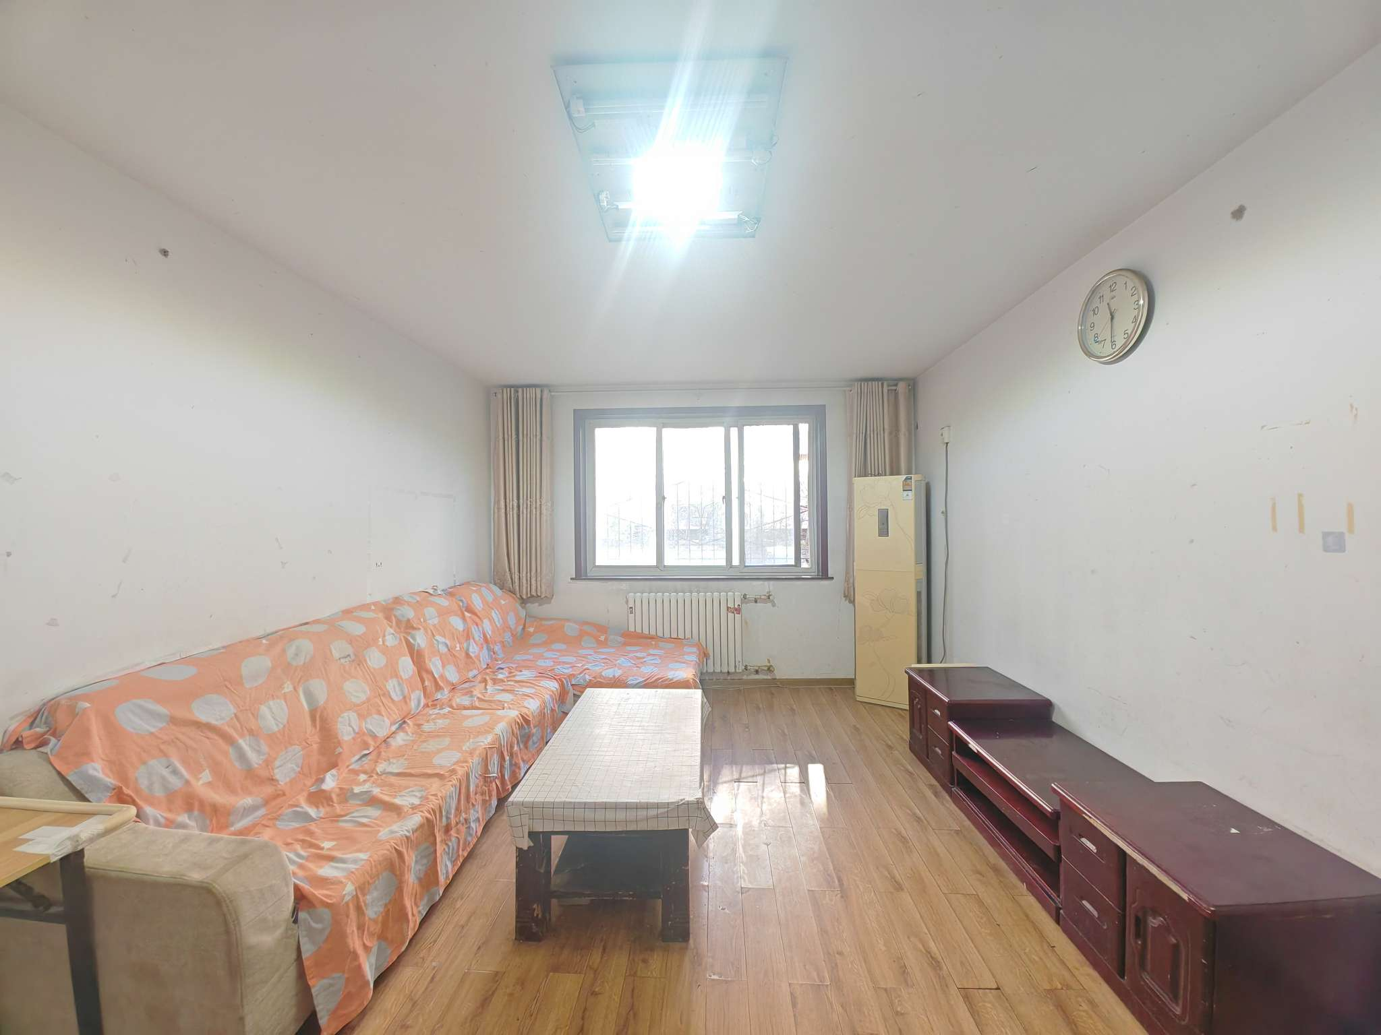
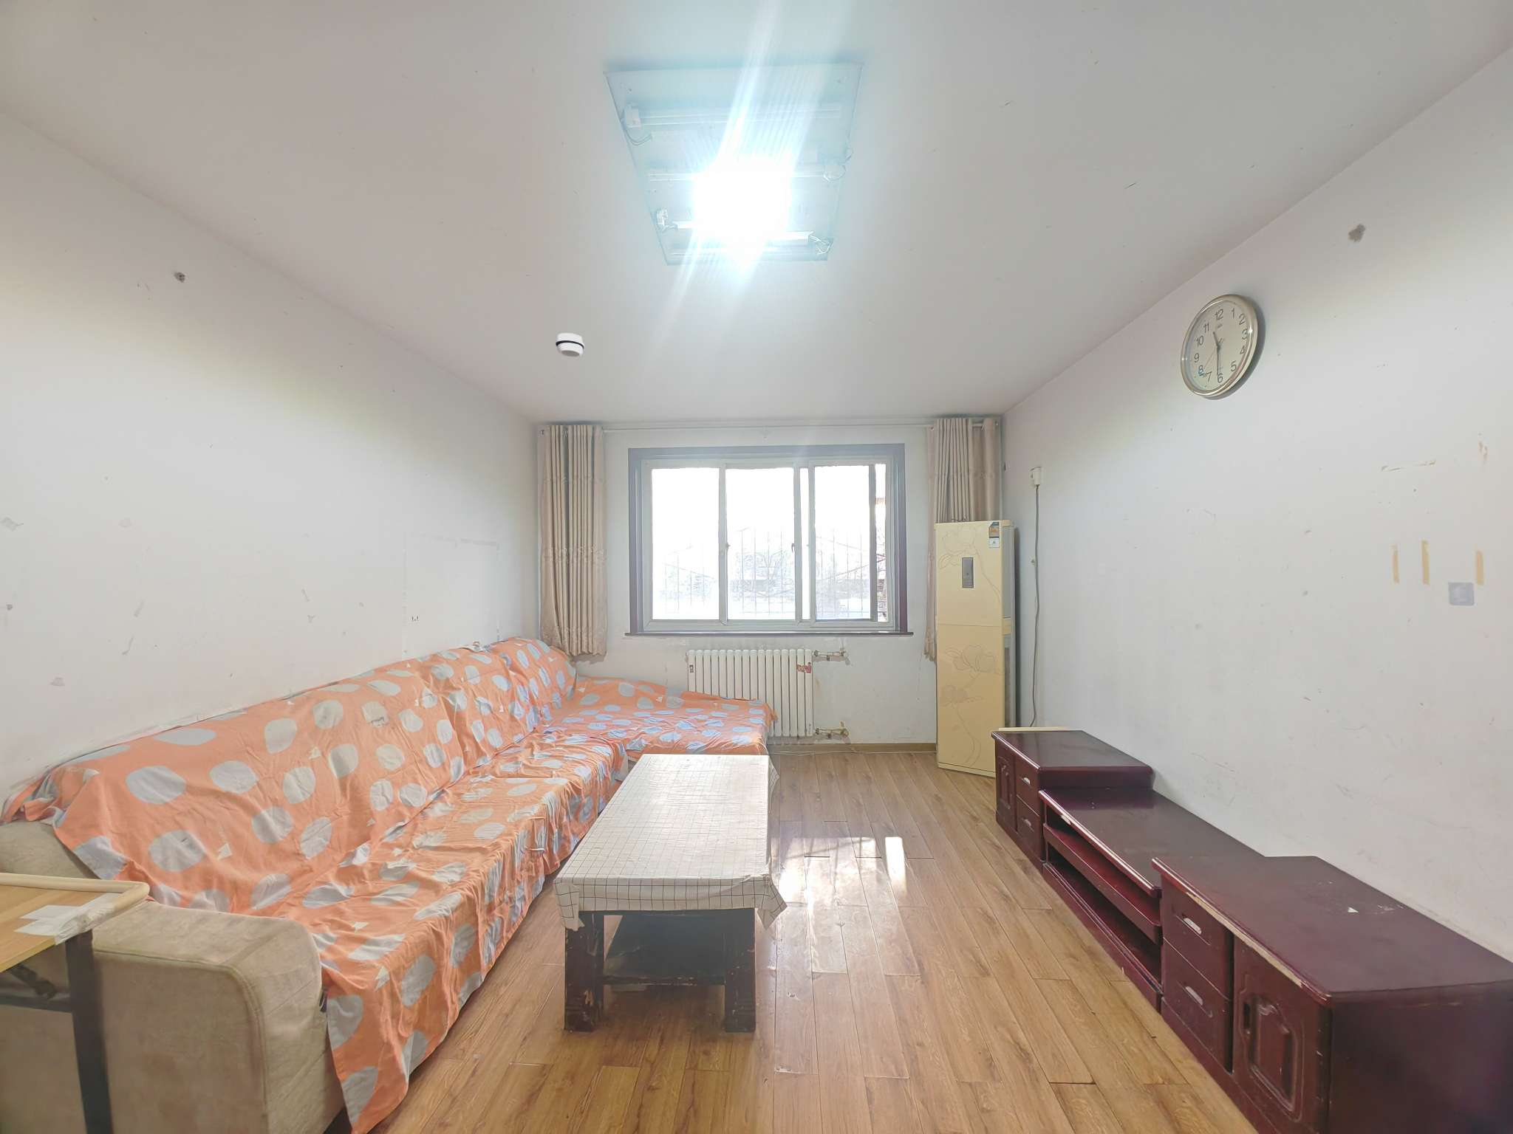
+ smoke detector [555,332,585,359]
